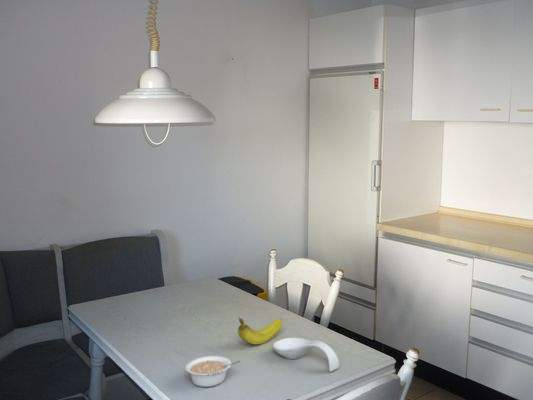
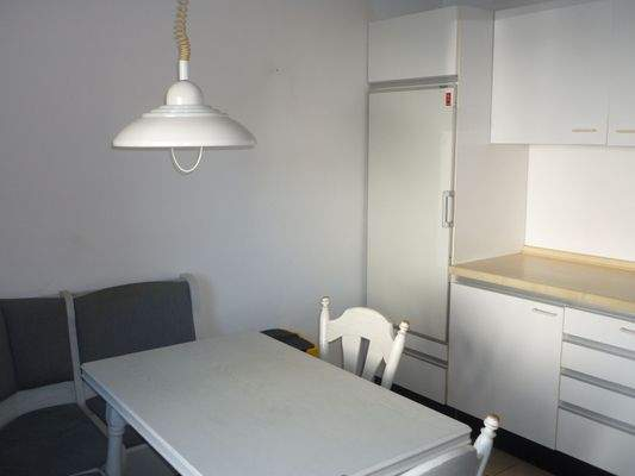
- fruit [237,317,283,345]
- spoon rest [272,337,340,373]
- legume [184,355,241,388]
